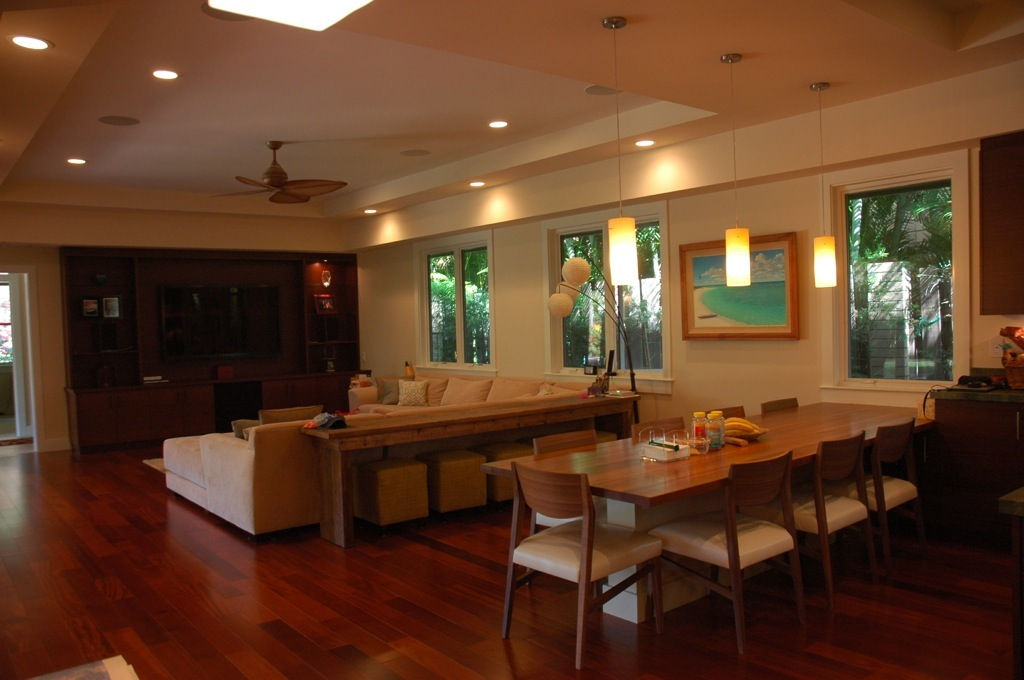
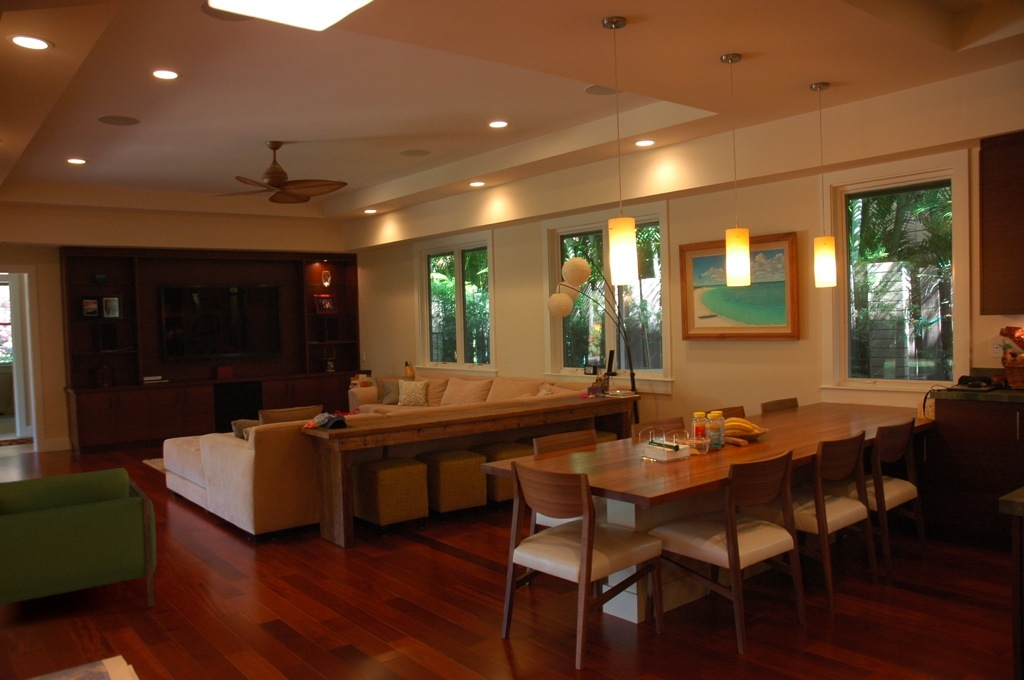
+ armchair [0,467,157,608]
